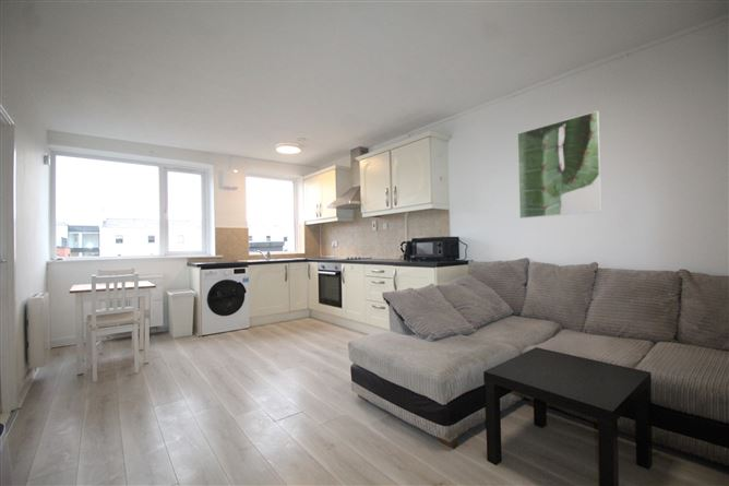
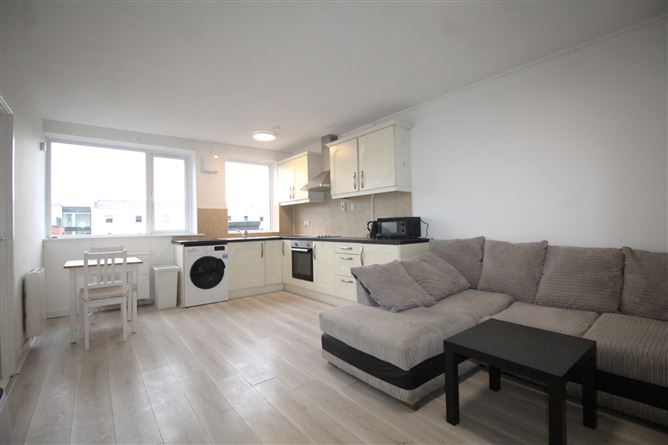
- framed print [516,110,603,220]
